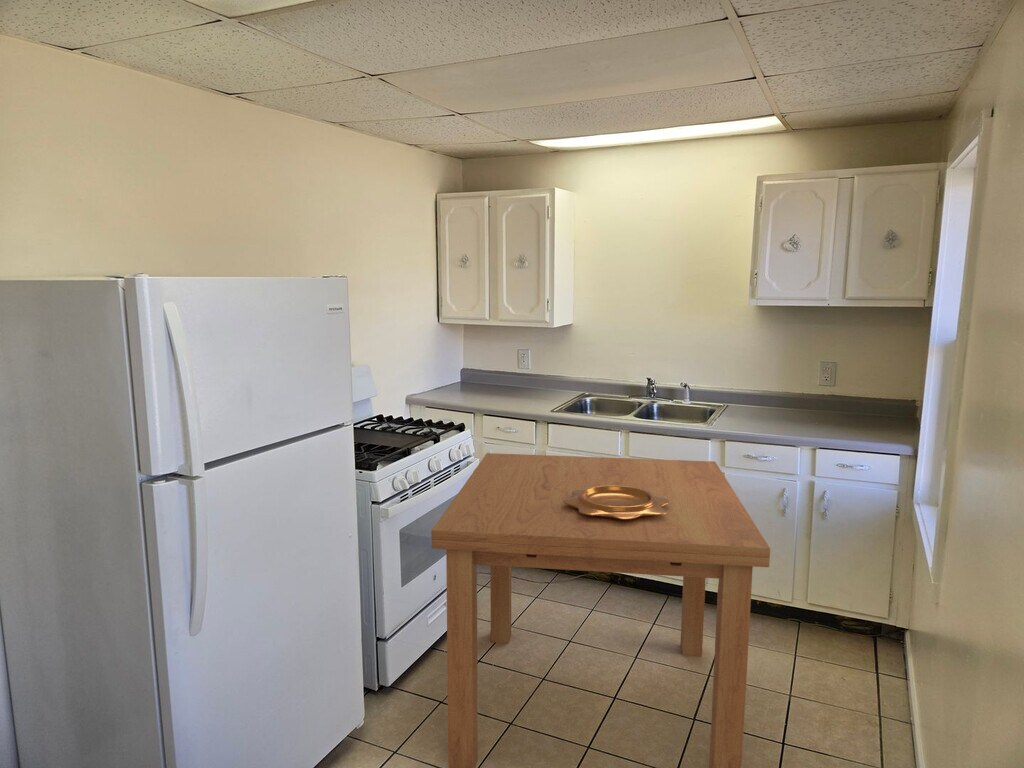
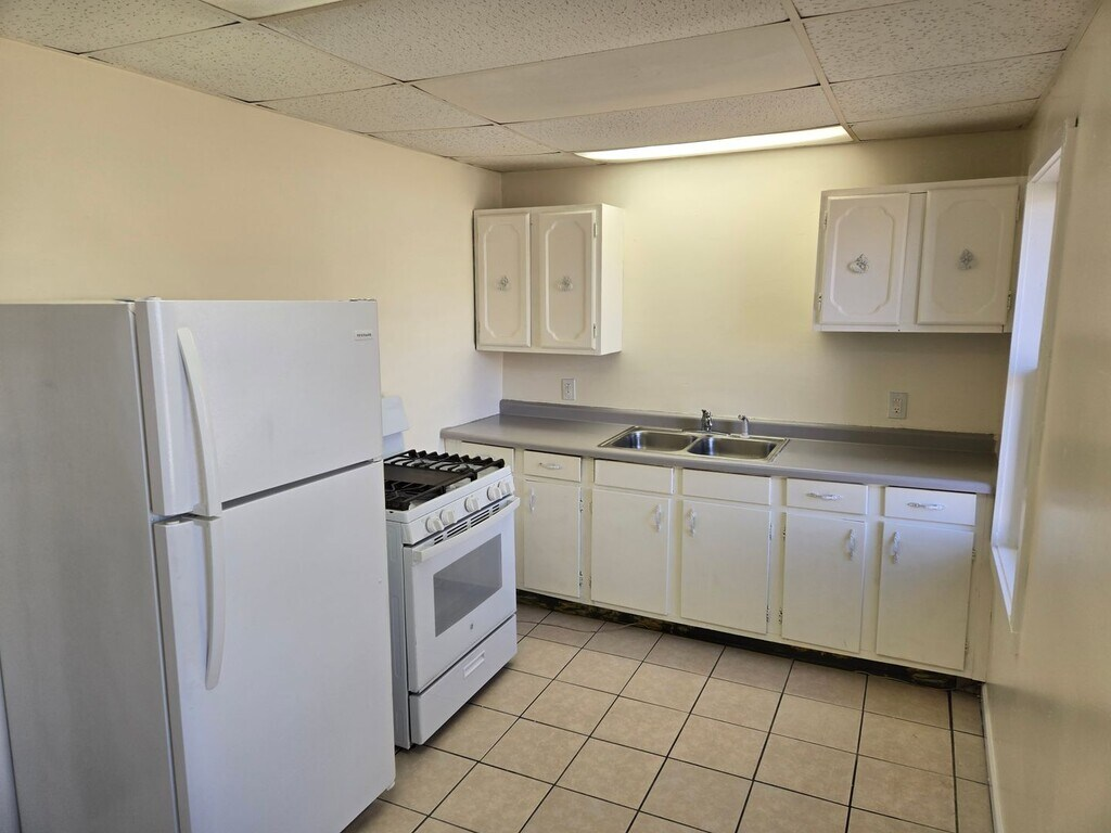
- dining table [430,452,771,768]
- decorative bowl [563,485,669,519]
